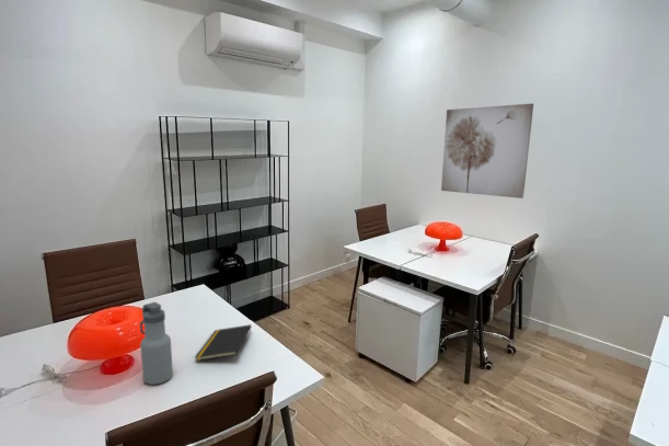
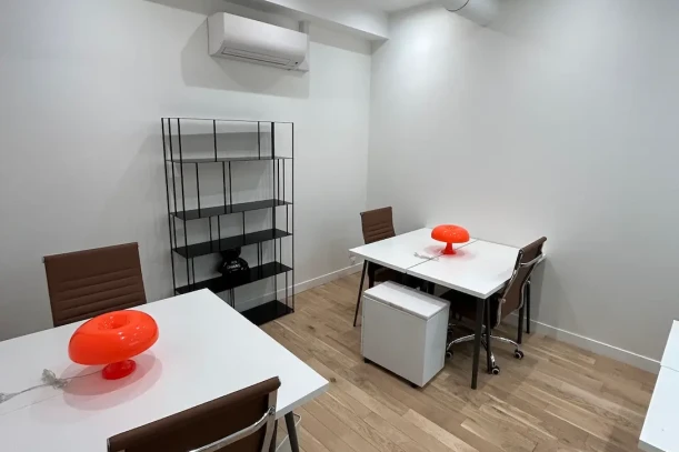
- notepad [193,323,253,362]
- wall art [440,103,534,199]
- water bottle [139,301,174,386]
